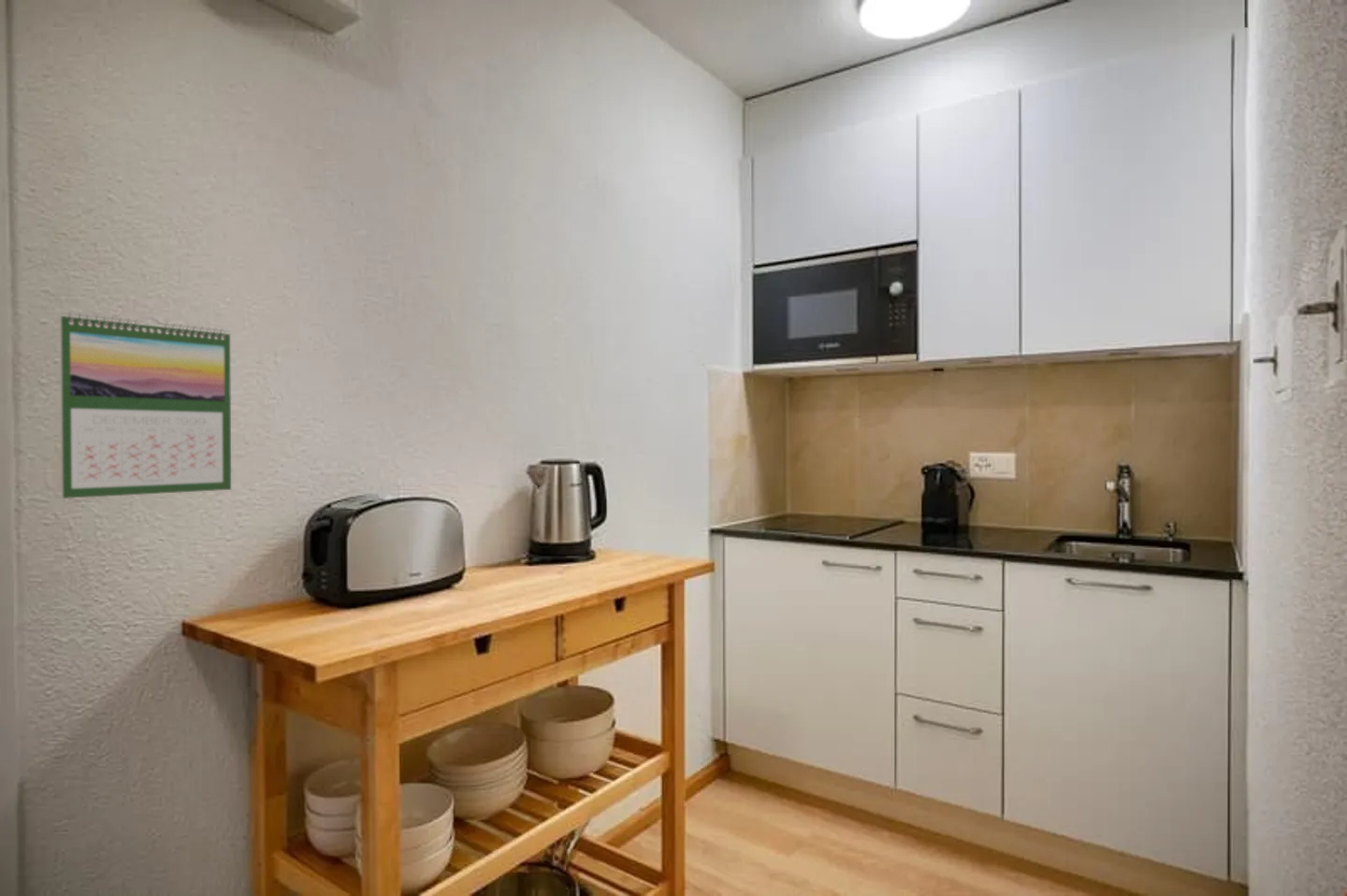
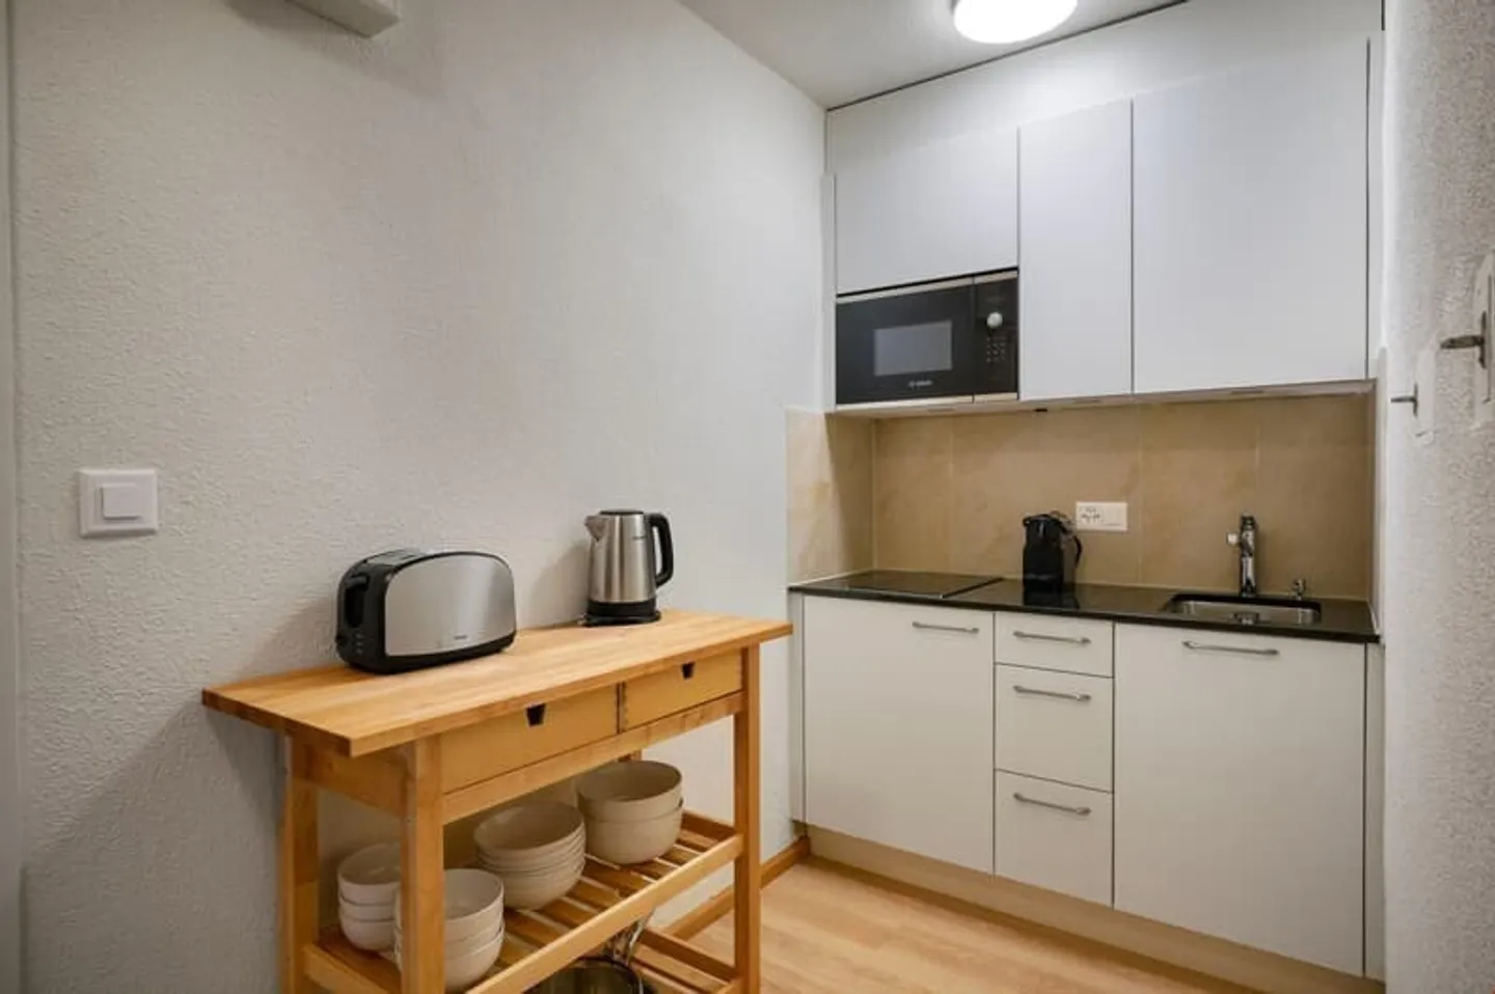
- calendar [59,311,232,499]
